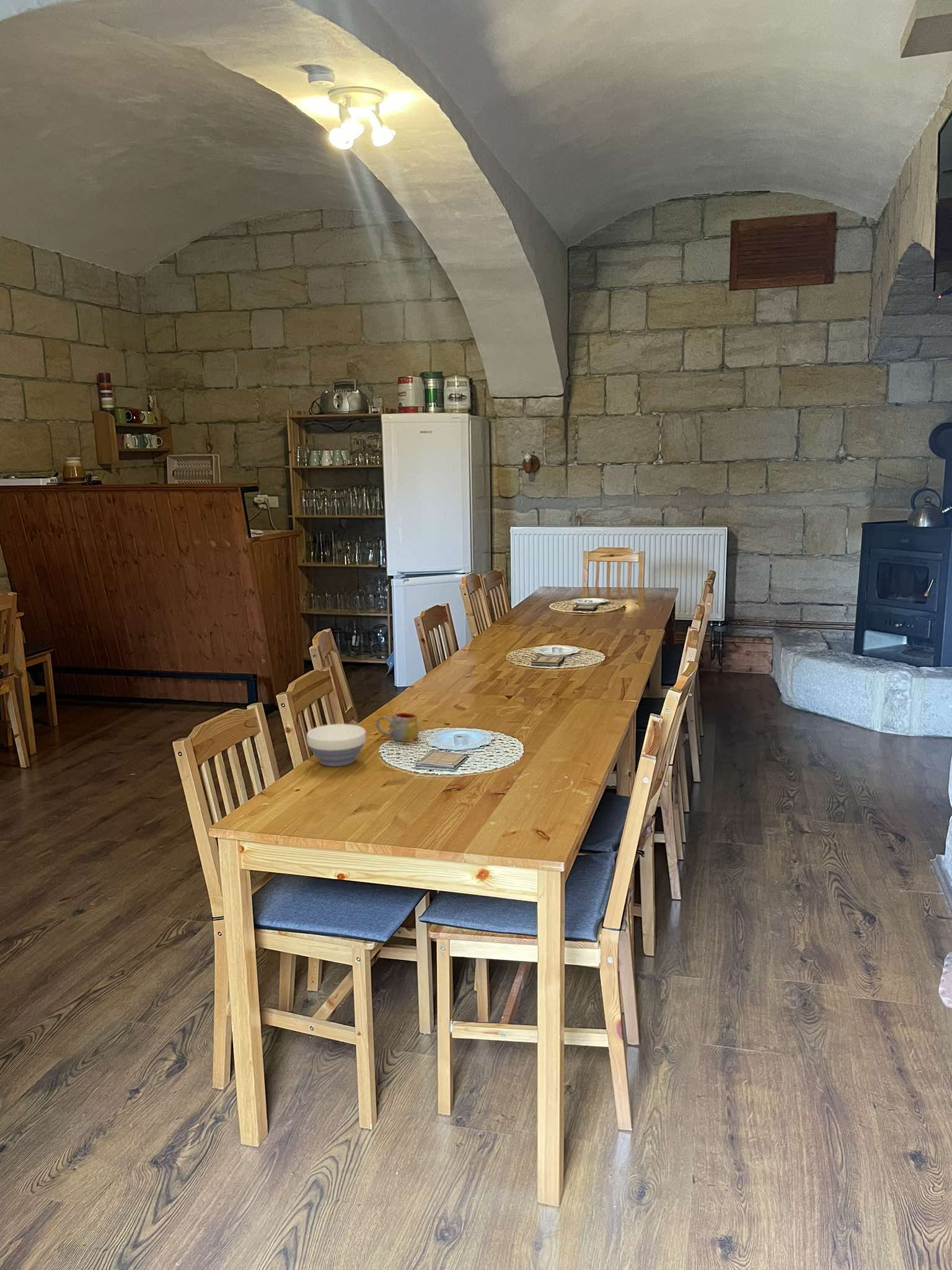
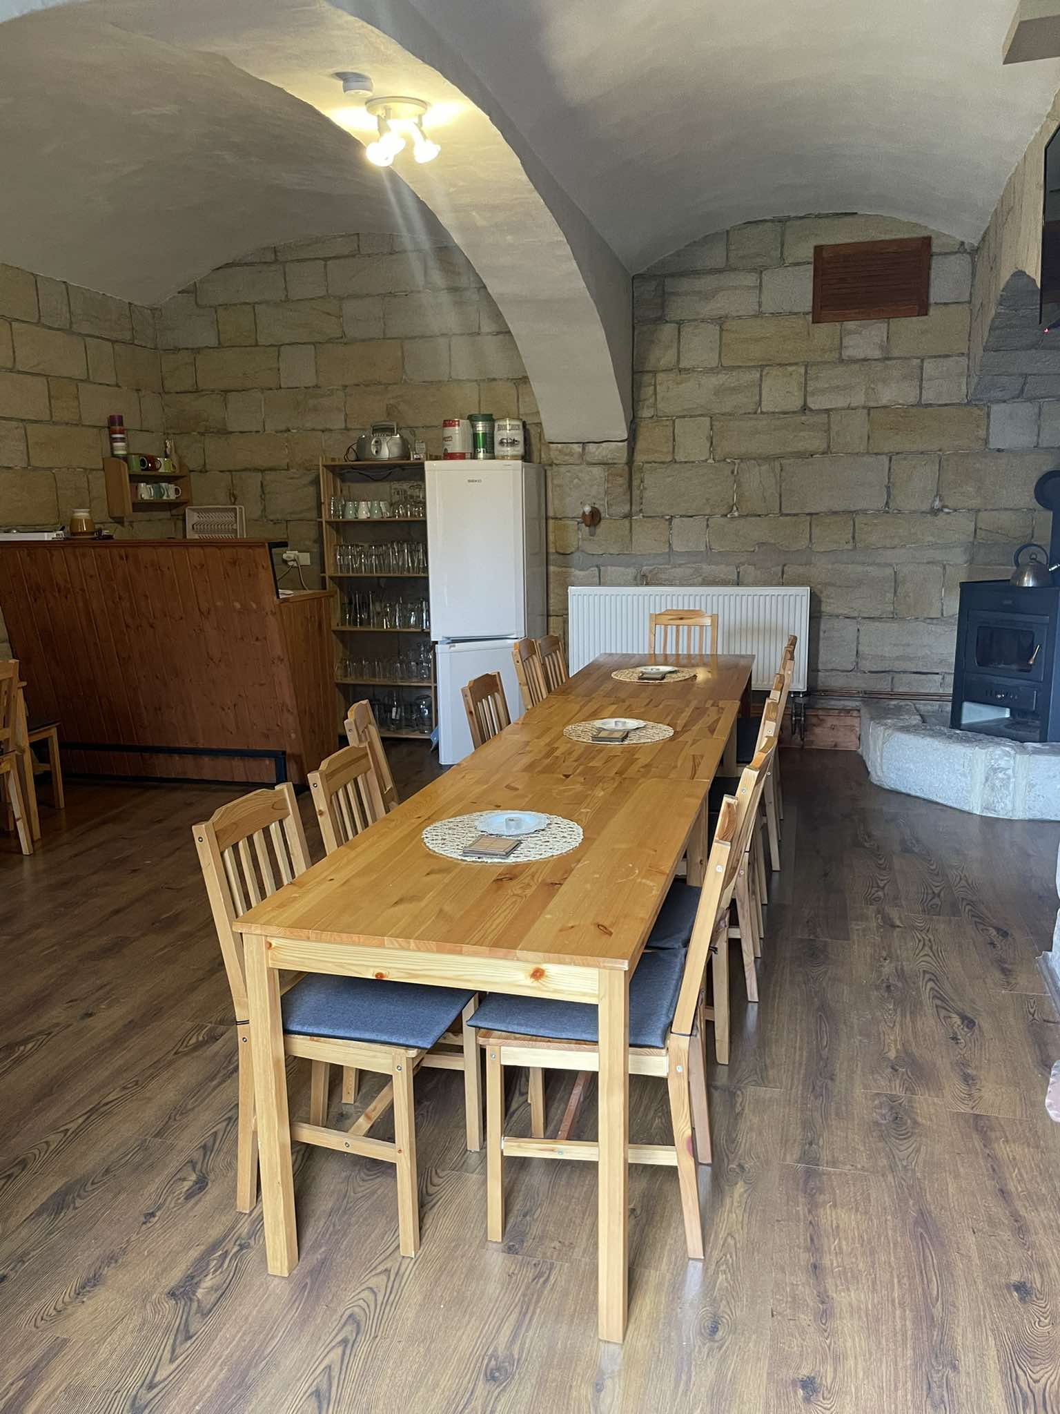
- bowl [306,723,366,767]
- mug [375,712,420,743]
